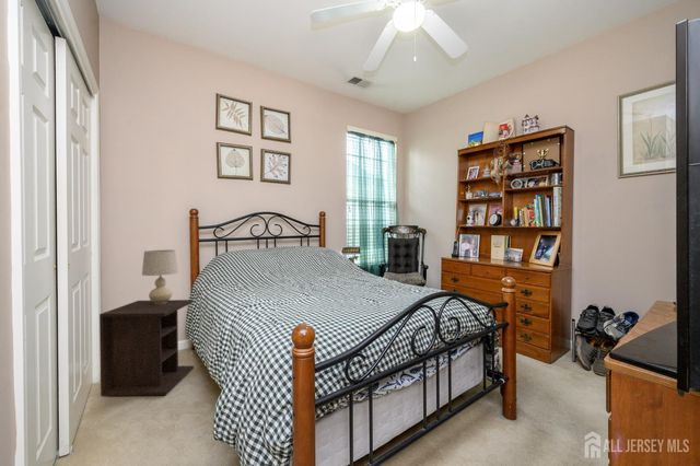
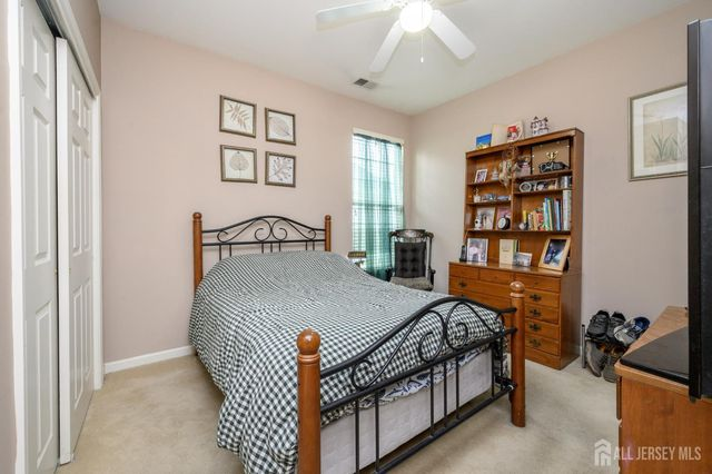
- nightstand [98,299,195,397]
- table lamp [141,249,179,304]
